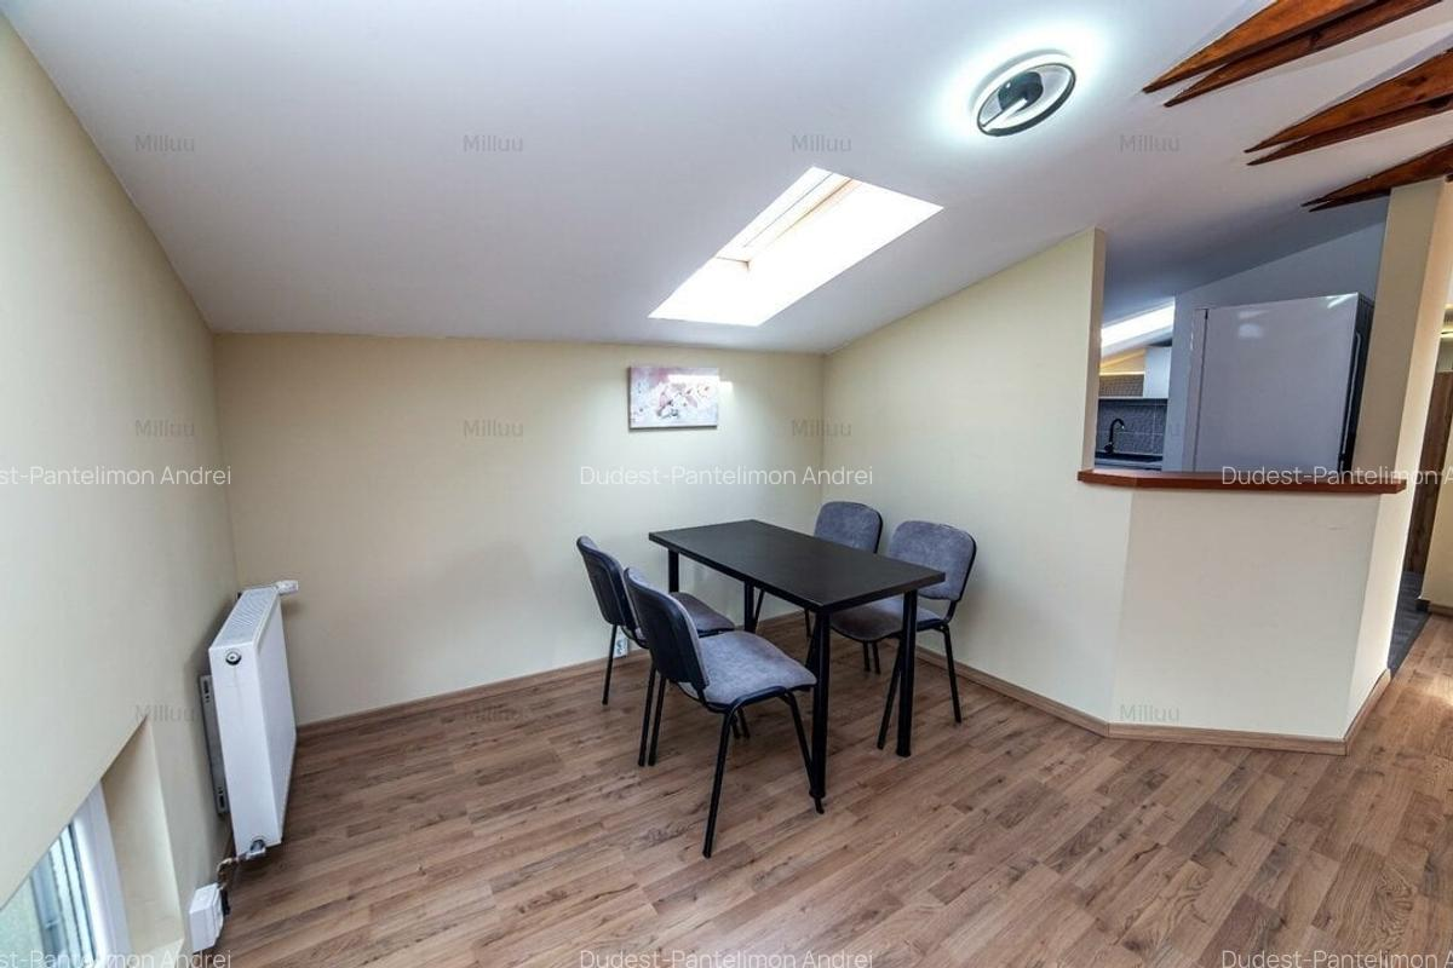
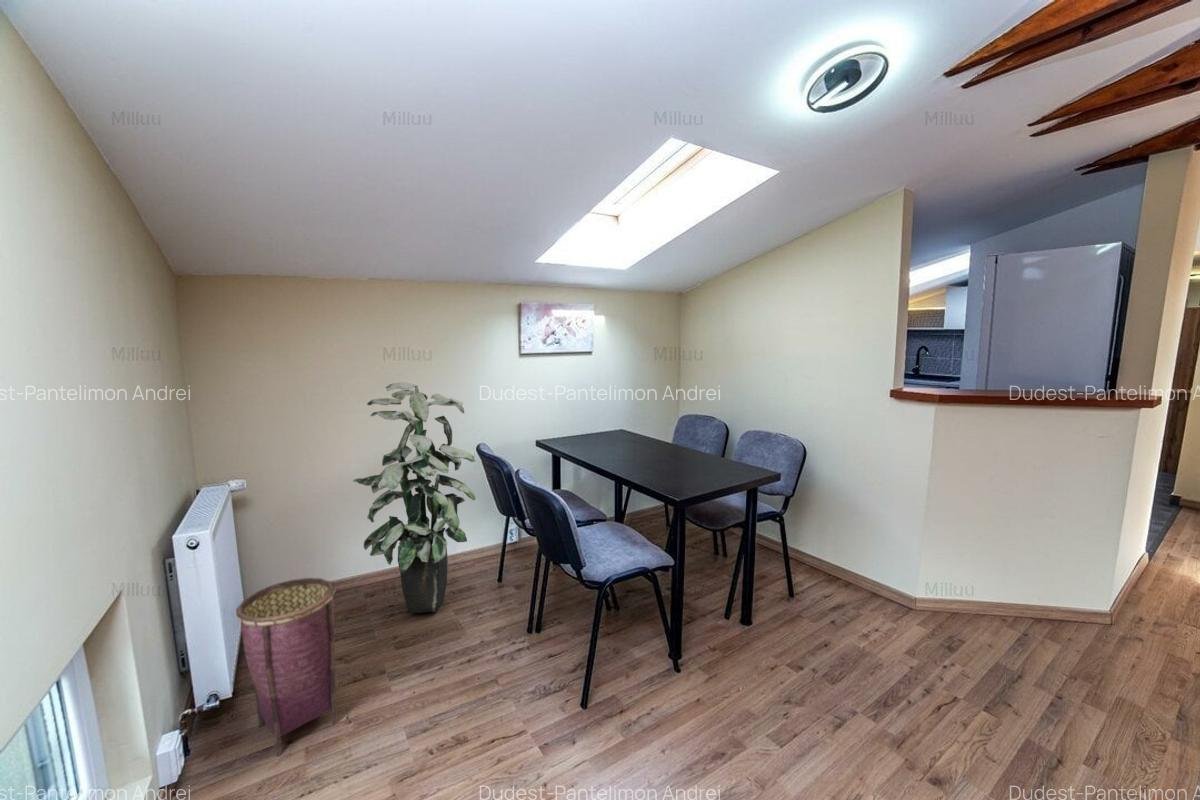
+ woven basket [235,577,339,757]
+ indoor plant [352,381,477,614]
